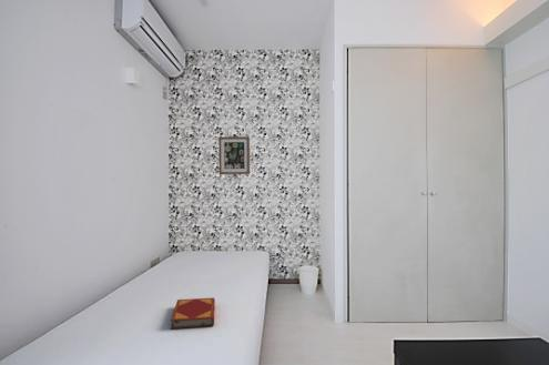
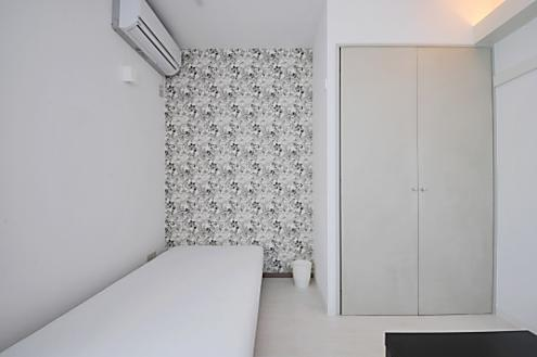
- wall art [217,135,251,175]
- hardback book [170,296,216,331]
